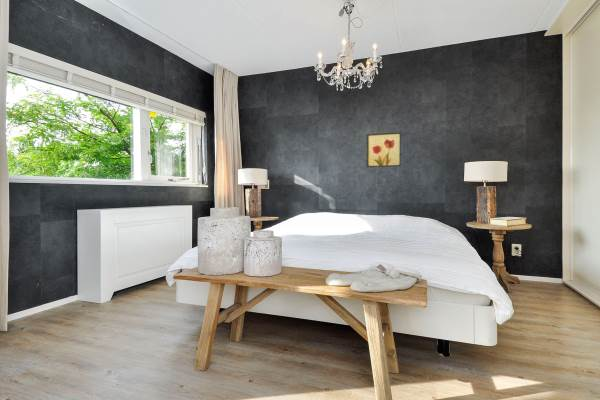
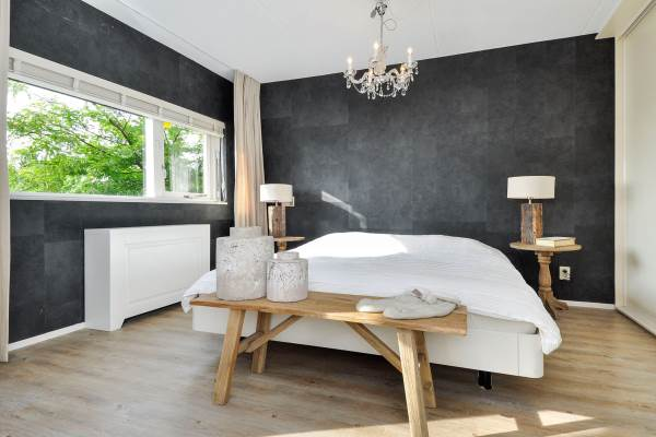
- wall art [366,131,402,168]
